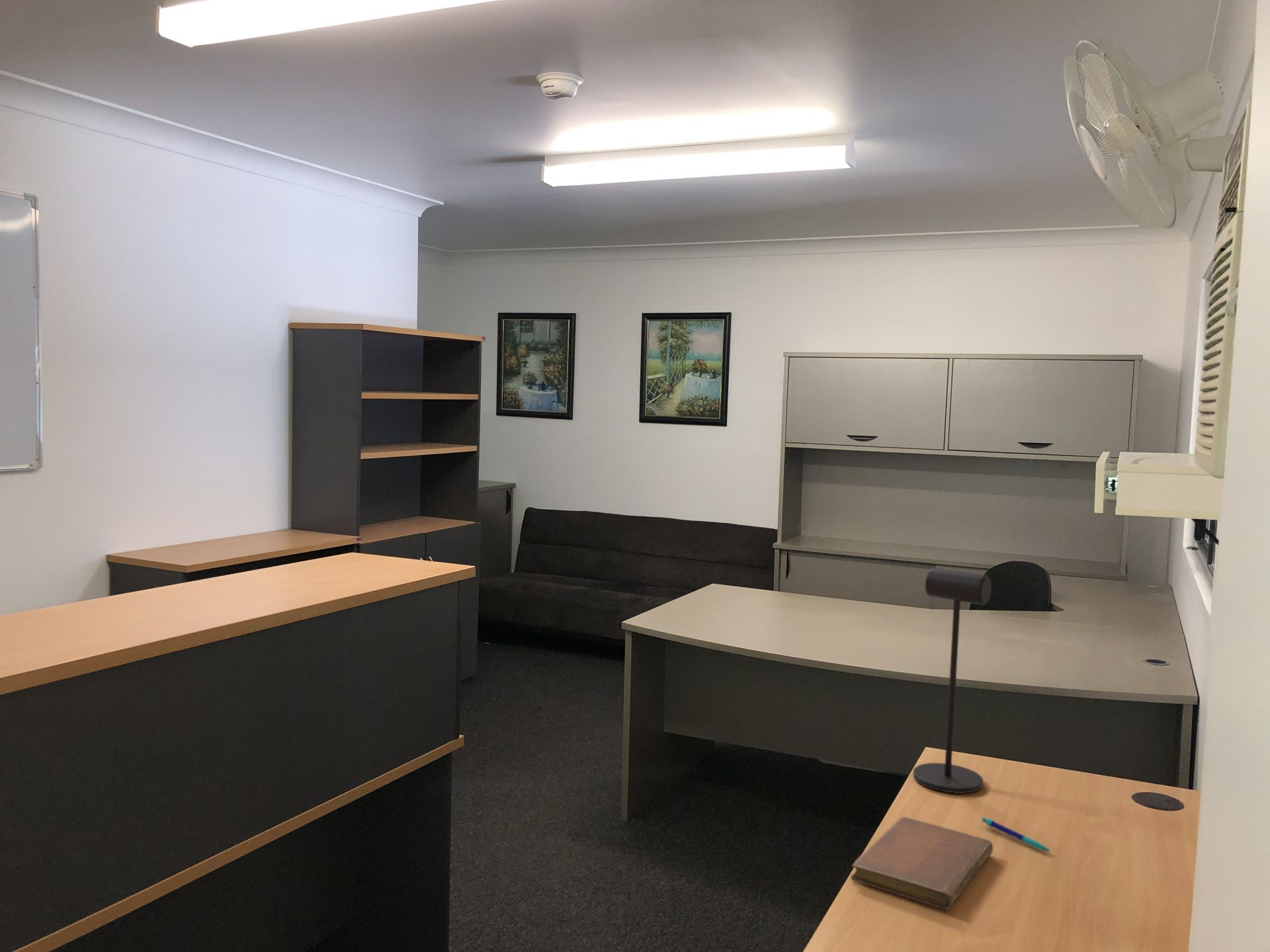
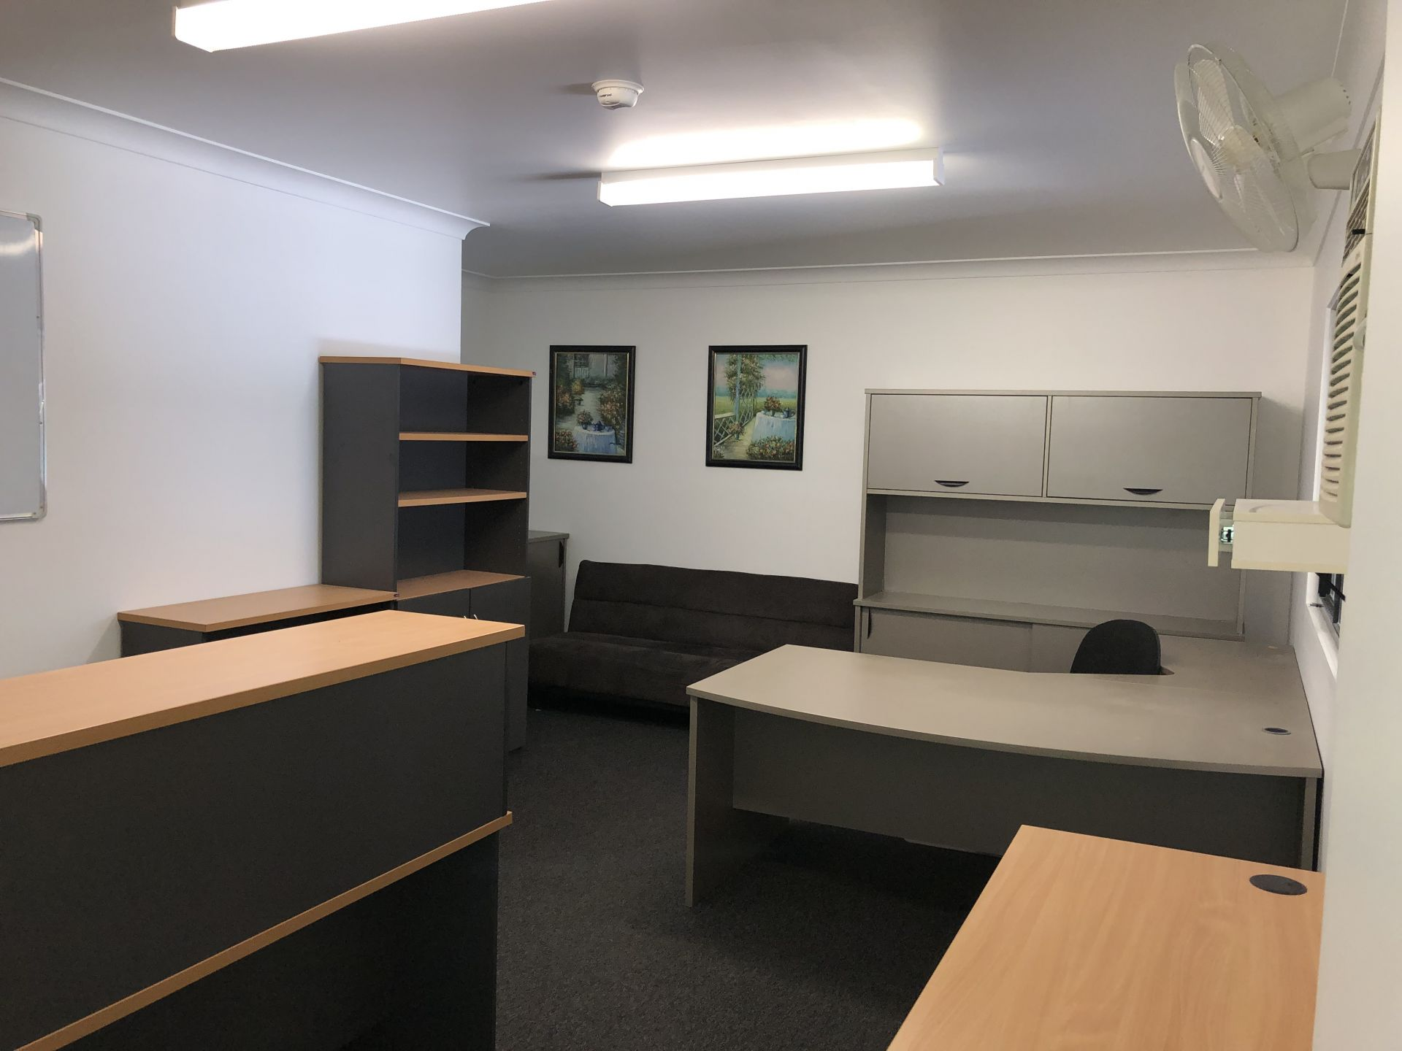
- desk lamp [913,567,992,794]
- notebook [850,816,994,910]
- pen [982,816,1052,853]
